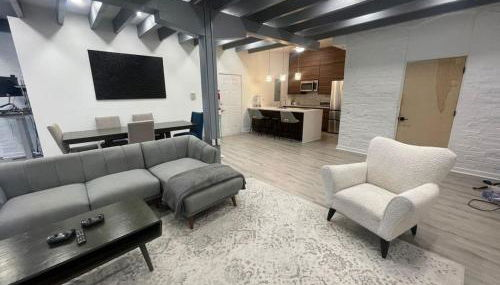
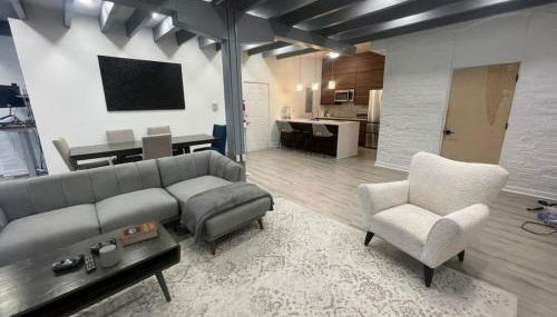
+ book [118,220,159,247]
+ mug [98,244,119,268]
